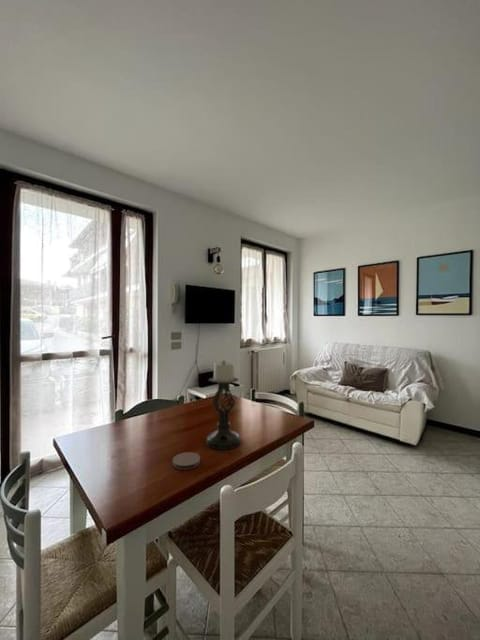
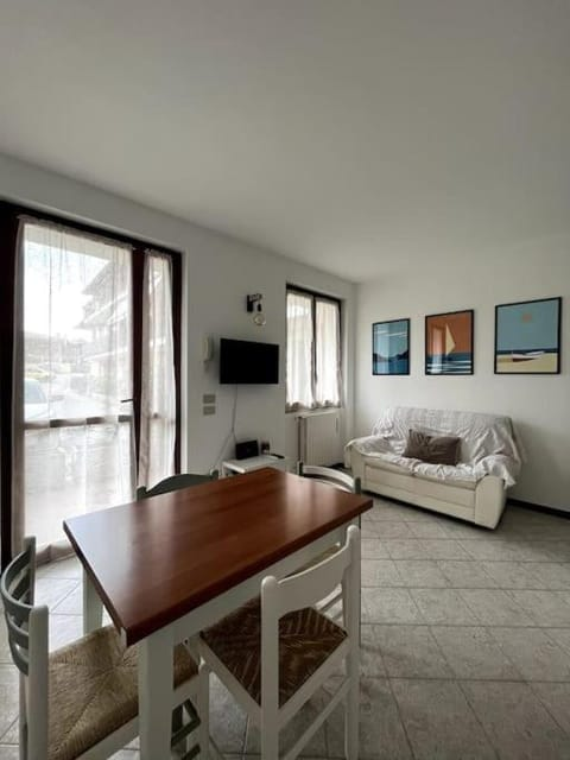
- candle holder [205,359,242,451]
- coaster [172,451,201,471]
